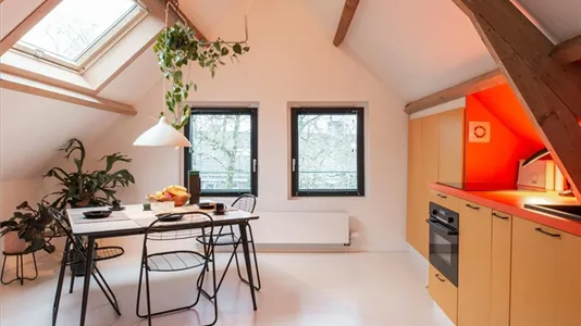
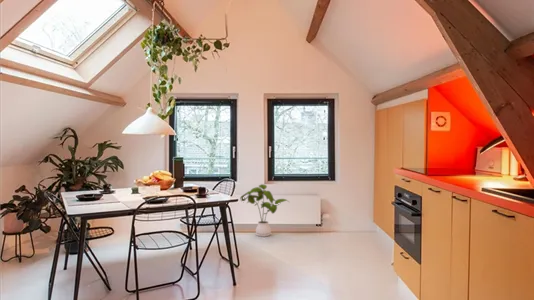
+ house plant [239,183,290,238]
